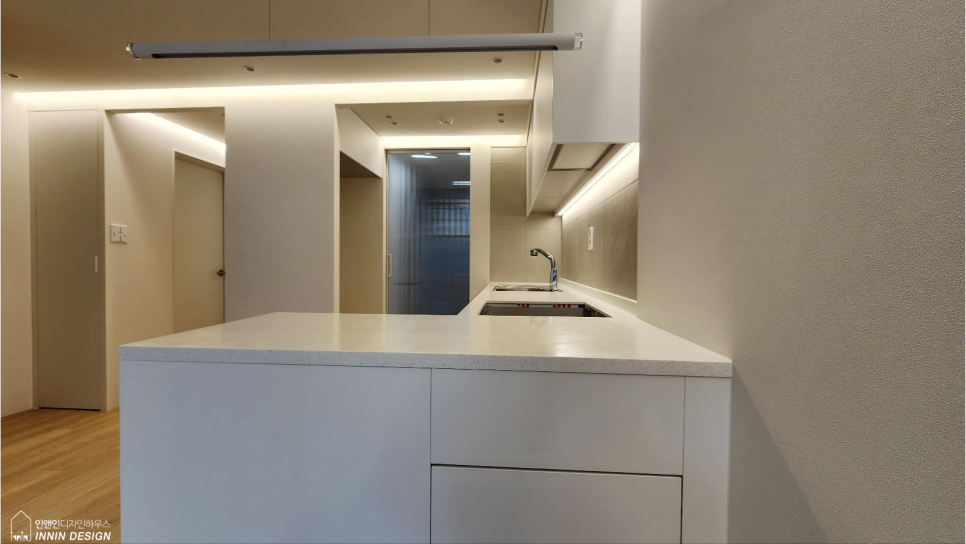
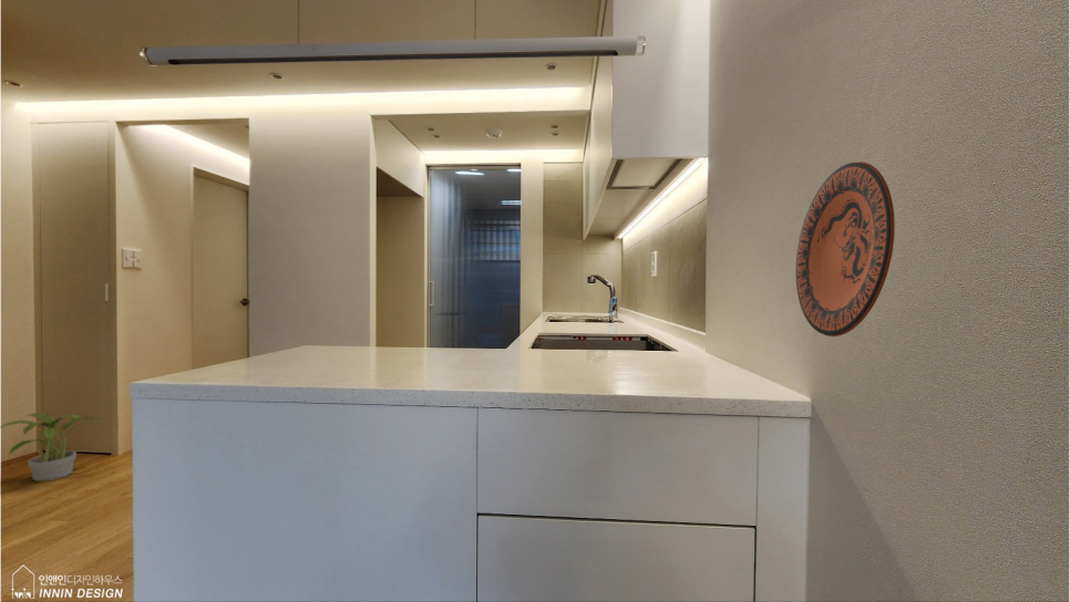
+ potted plant [0,412,106,481]
+ decorative plate [794,160,896,338]
